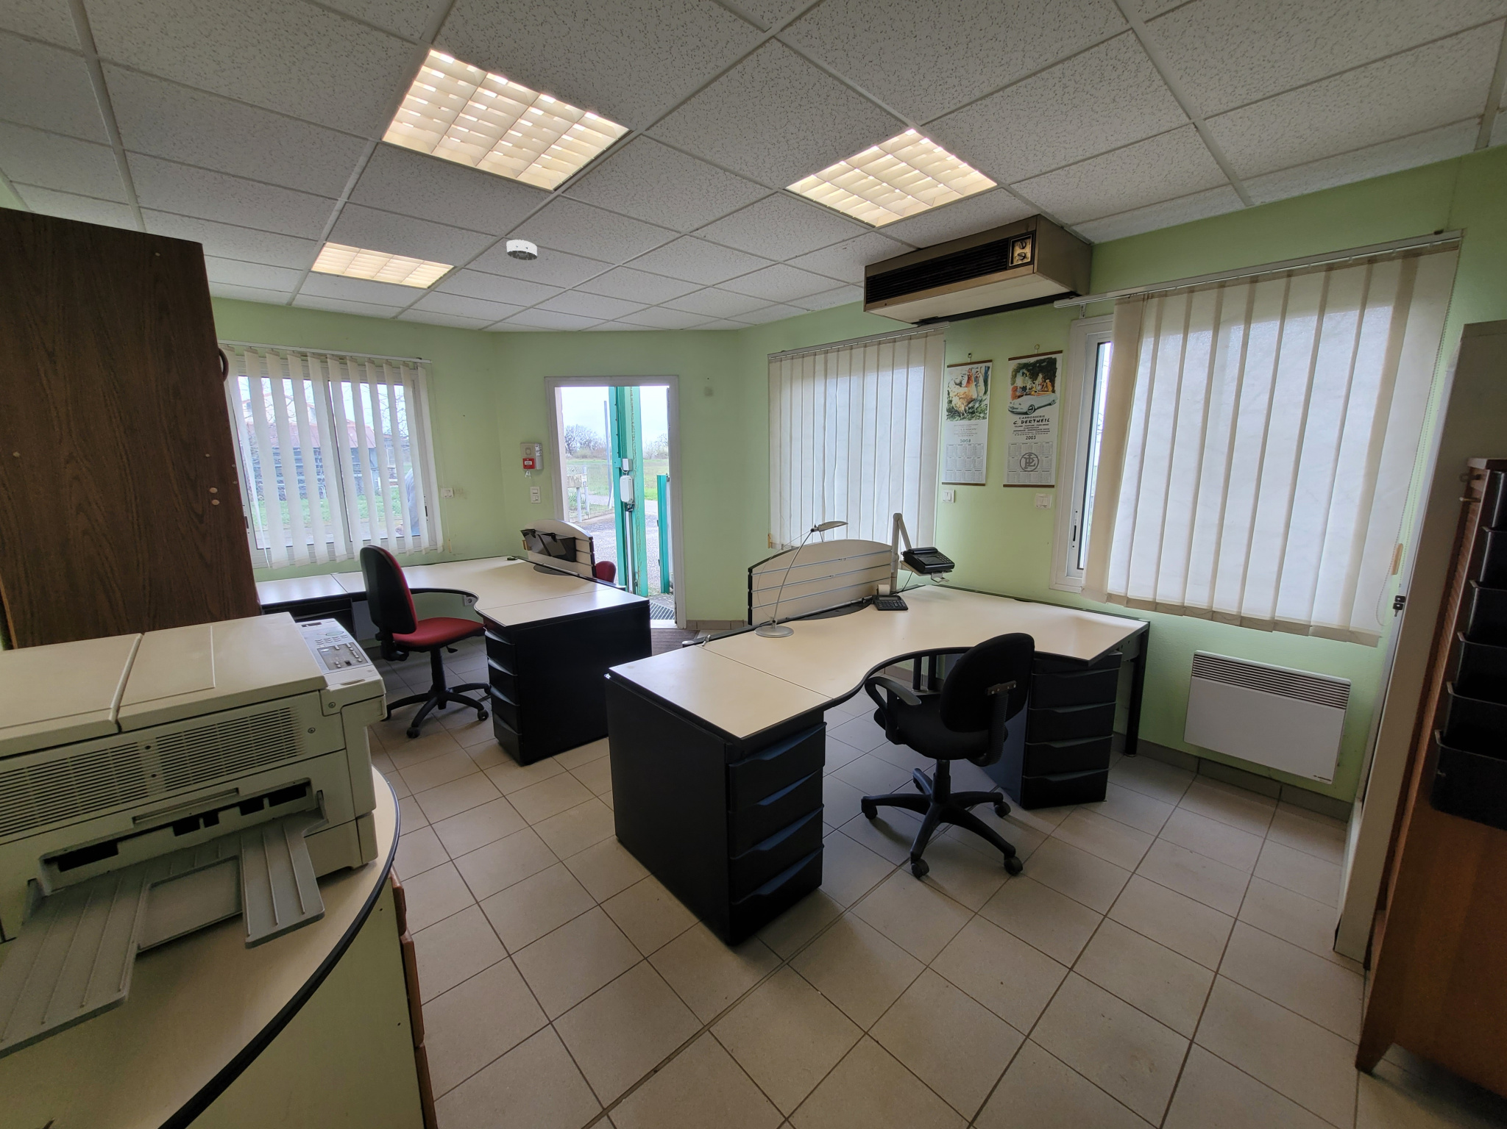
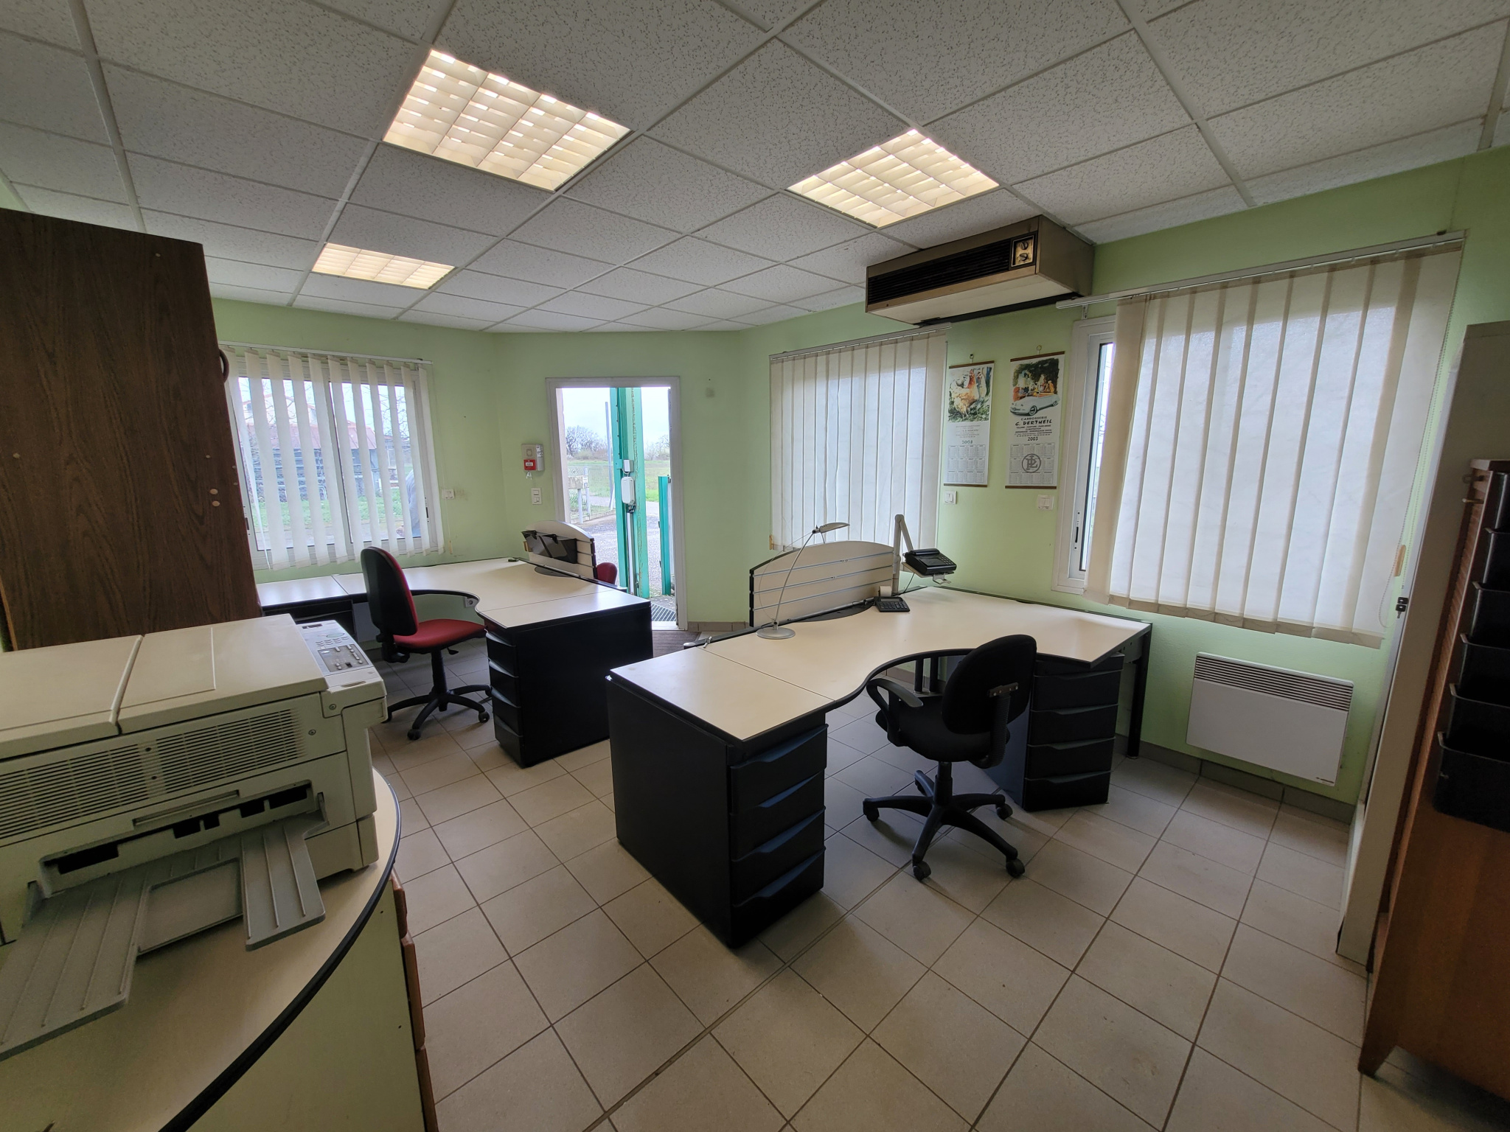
- smoke detector [505,238,538,261]
